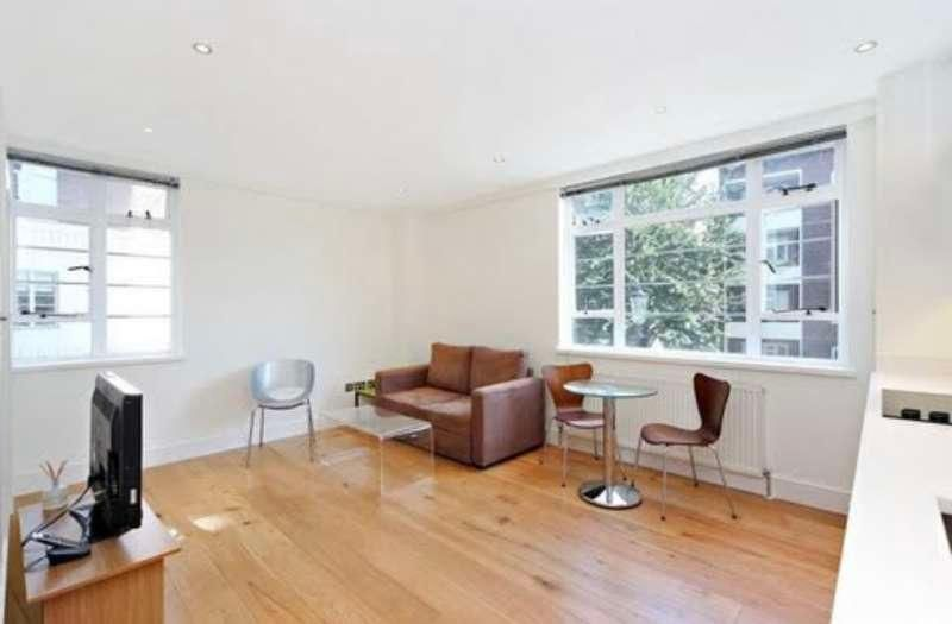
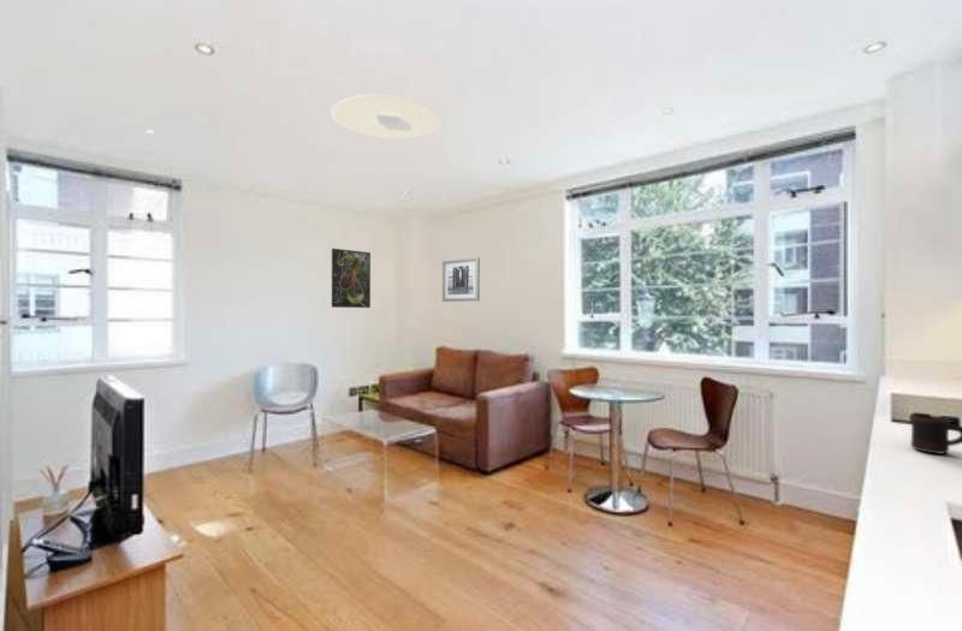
+ ceiling light [331,94,443,142]
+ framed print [331,248,372,309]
+ wall art [441,256,481,303]
+ mug [909,413,962,456]
